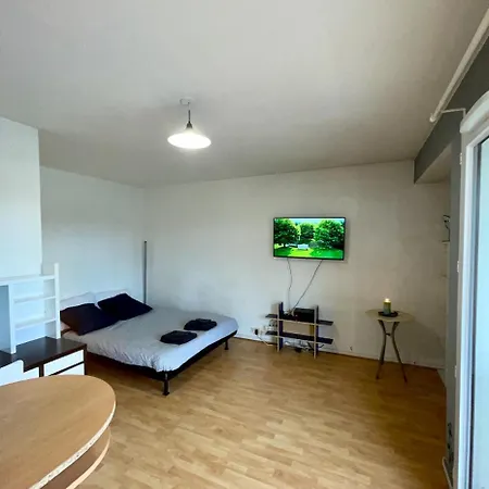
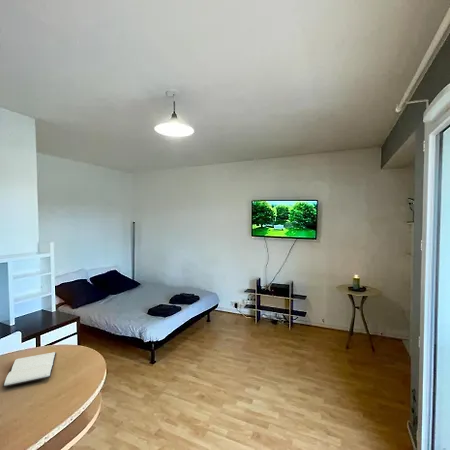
+ book [2,351,57,388]
